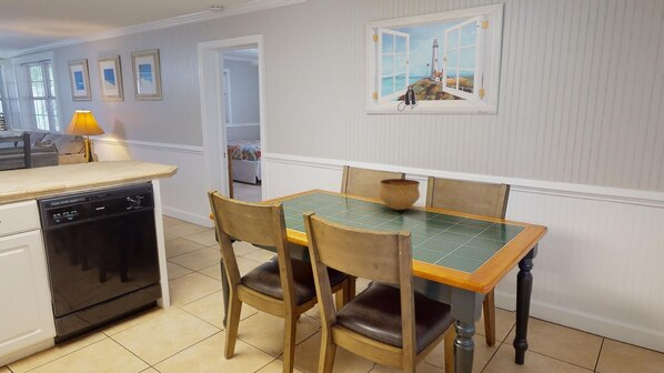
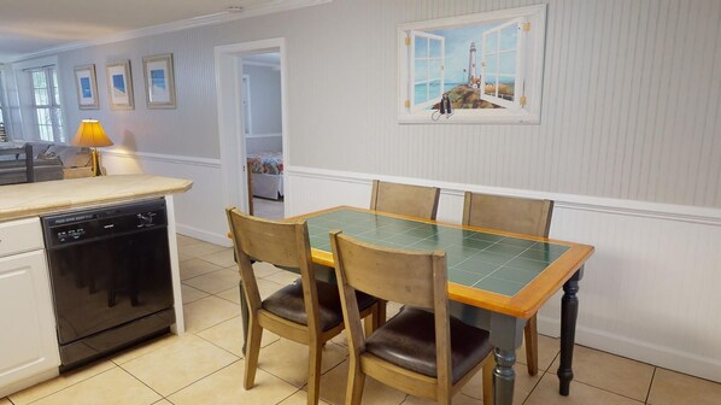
- bowl [379,178,421,211]
